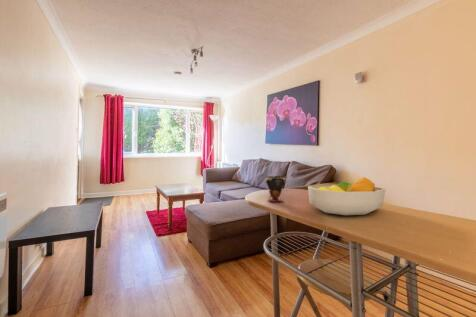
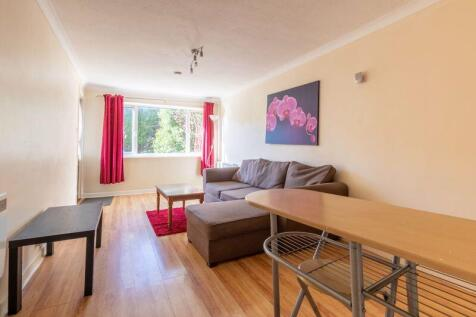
- cup [264,174,287,203]
- fruit bowl [307,176,387,216]
